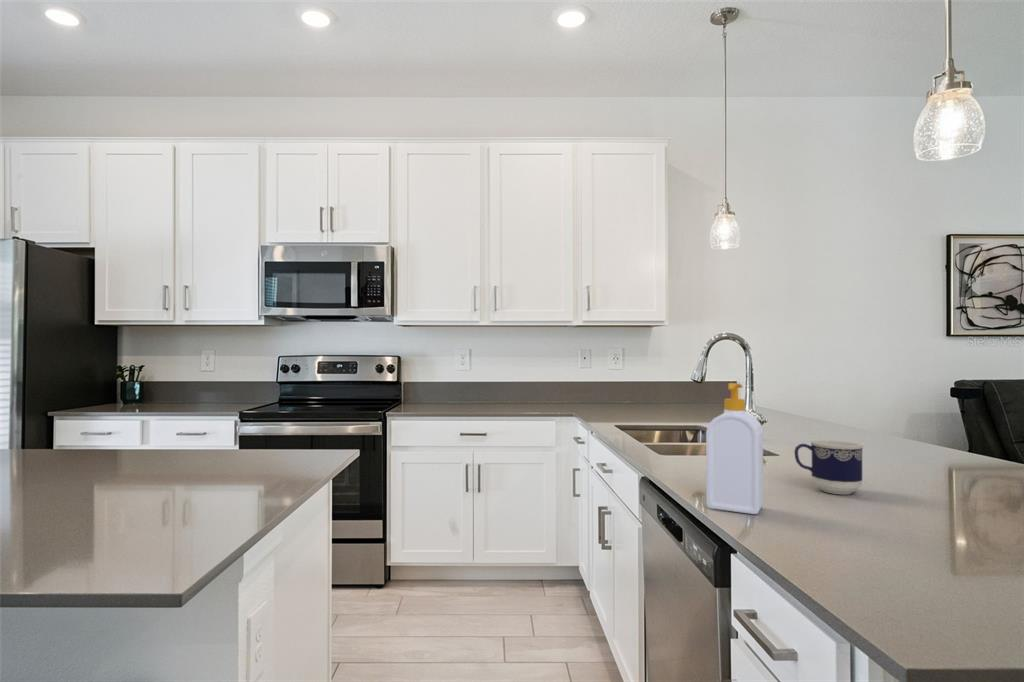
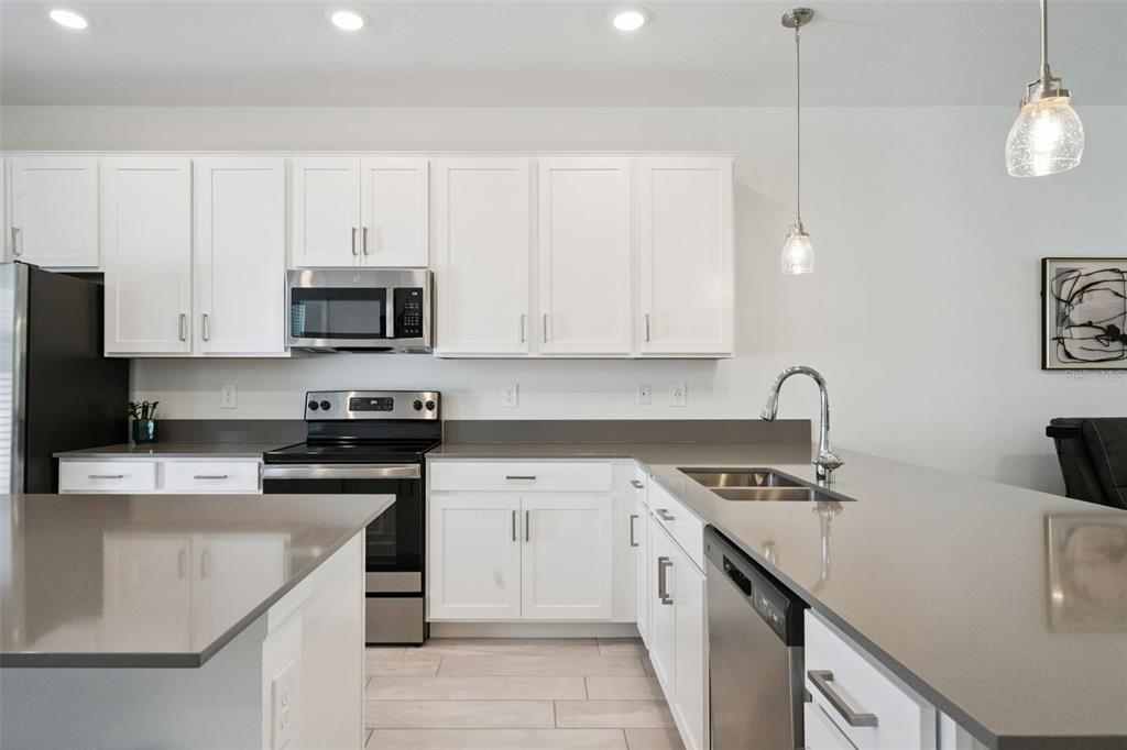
- soap bottle [705,382,764,515]
- cup [793,437,865,495]
